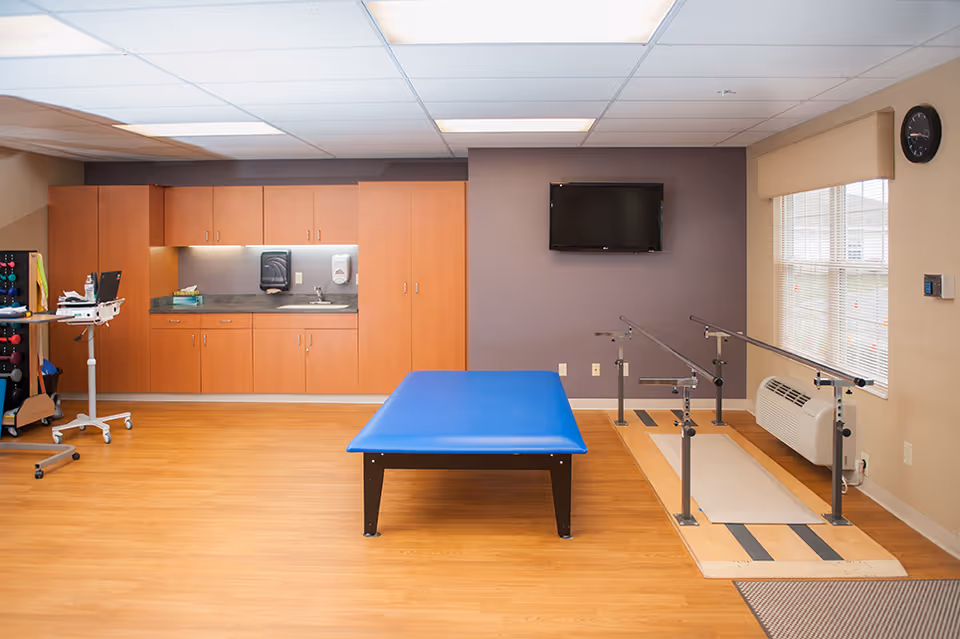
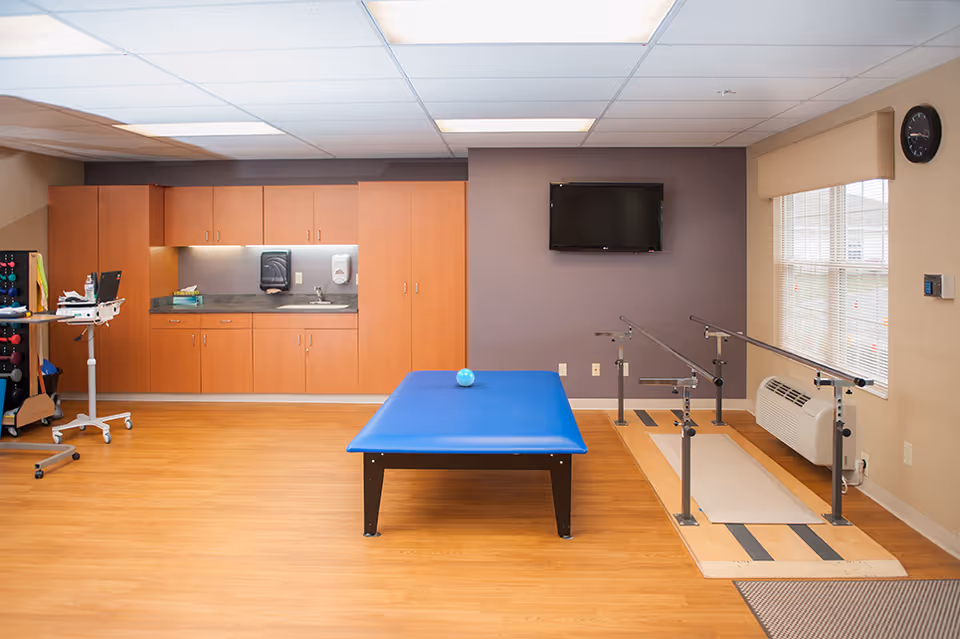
+ ball [456,368,475,387]
